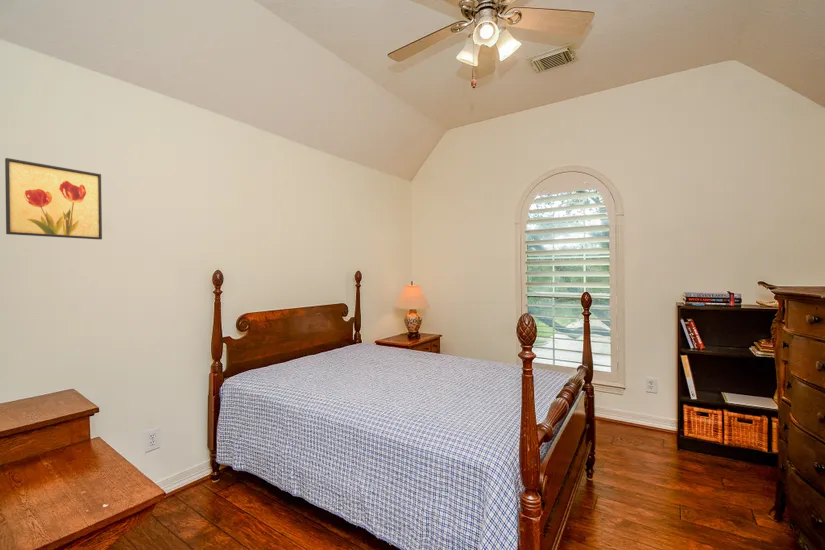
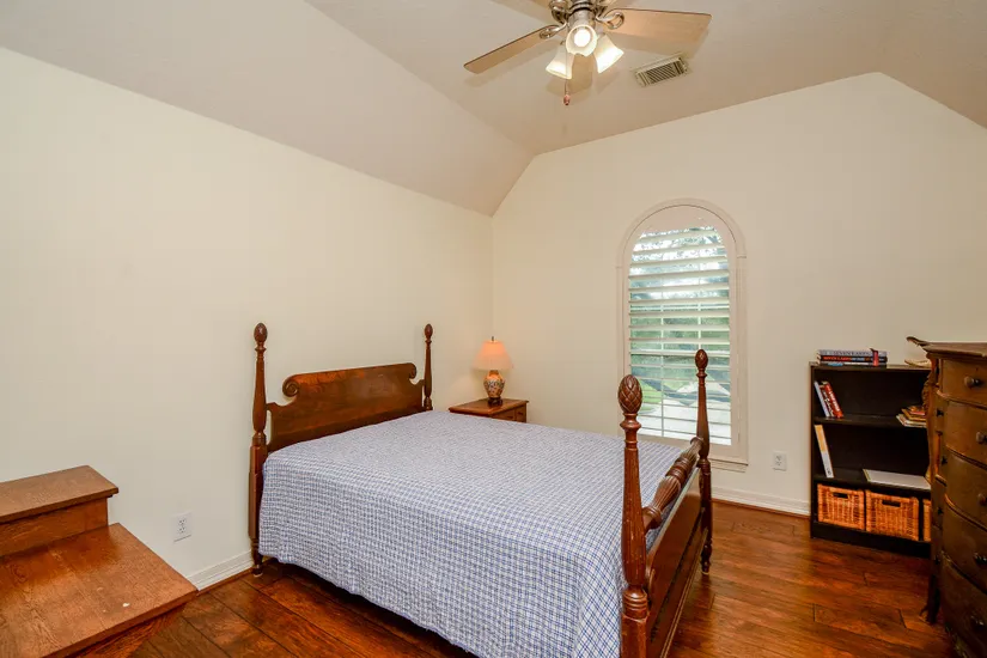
- wall art [4,157,103,241]
